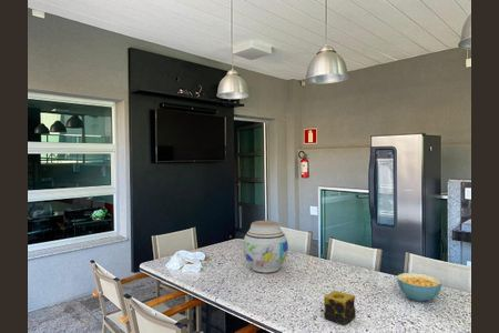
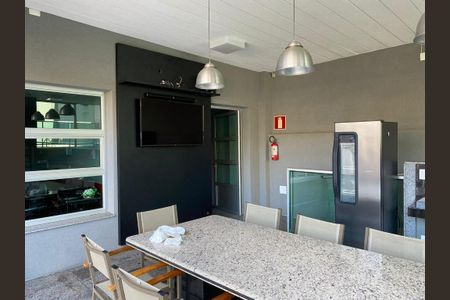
- vase [242,220,289,274]
- candle [323,290,356,326]
- cereal bowl [396,272,442,303]
